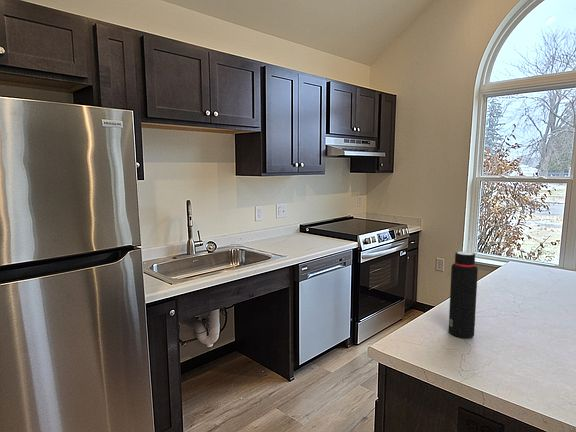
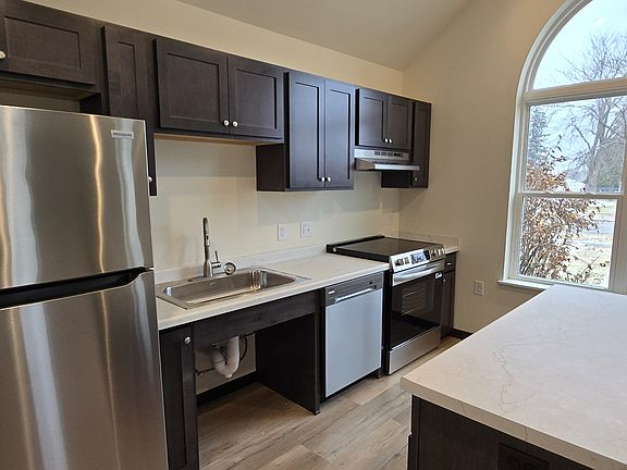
- water bottle [448,251,479,339]
